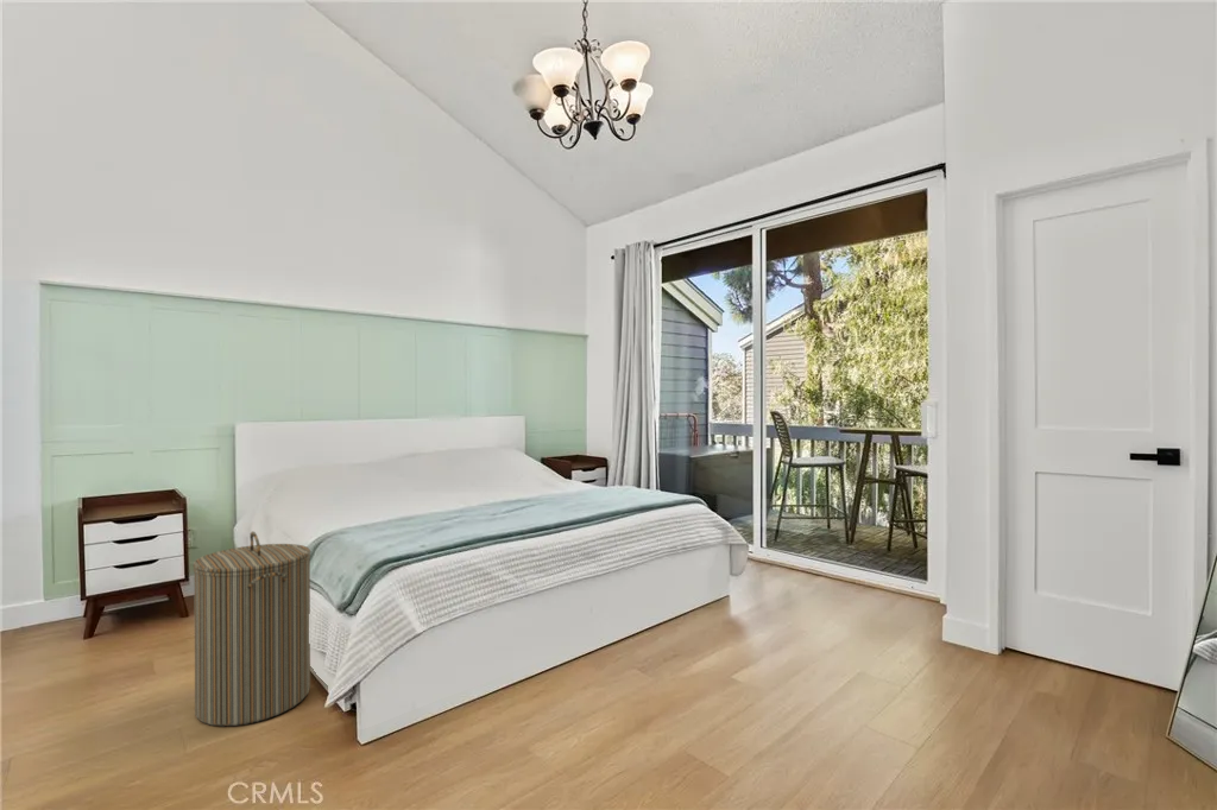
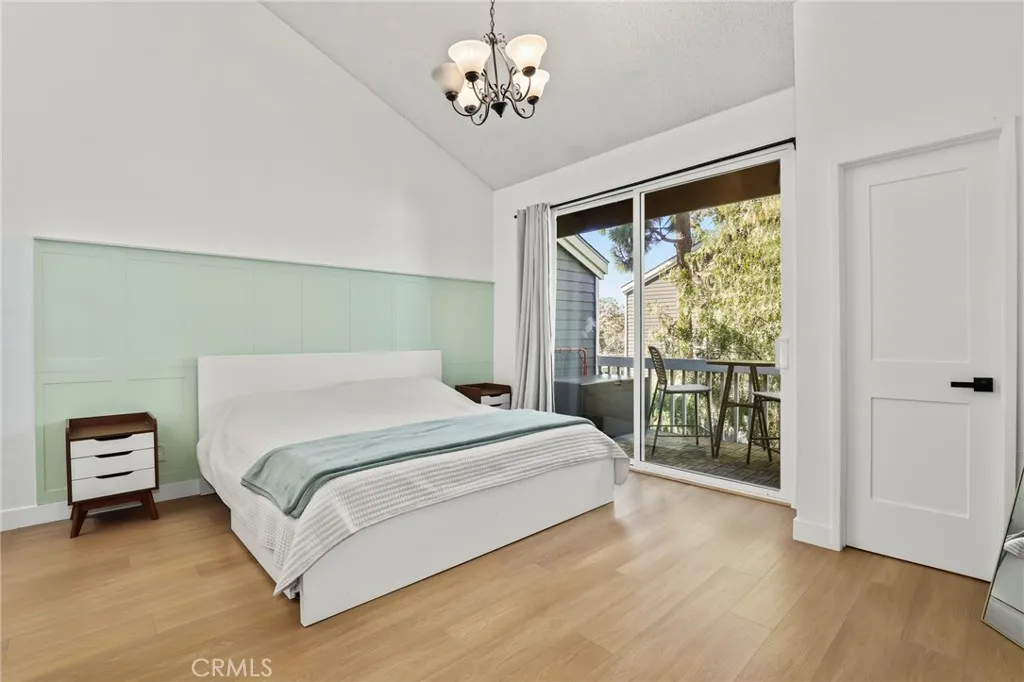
- laundry hamper [193,531,311,727]
